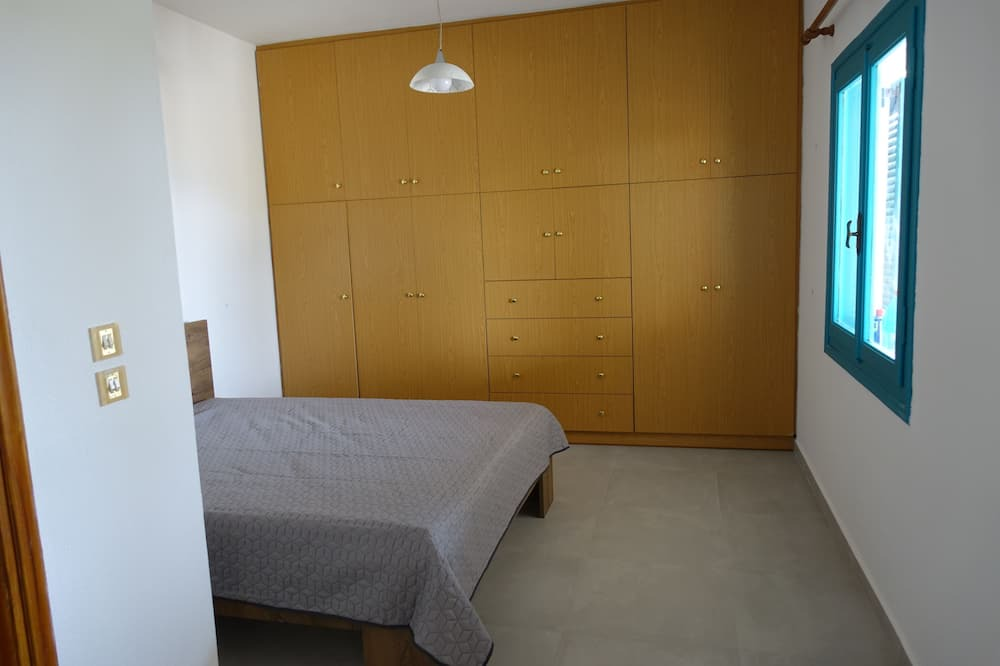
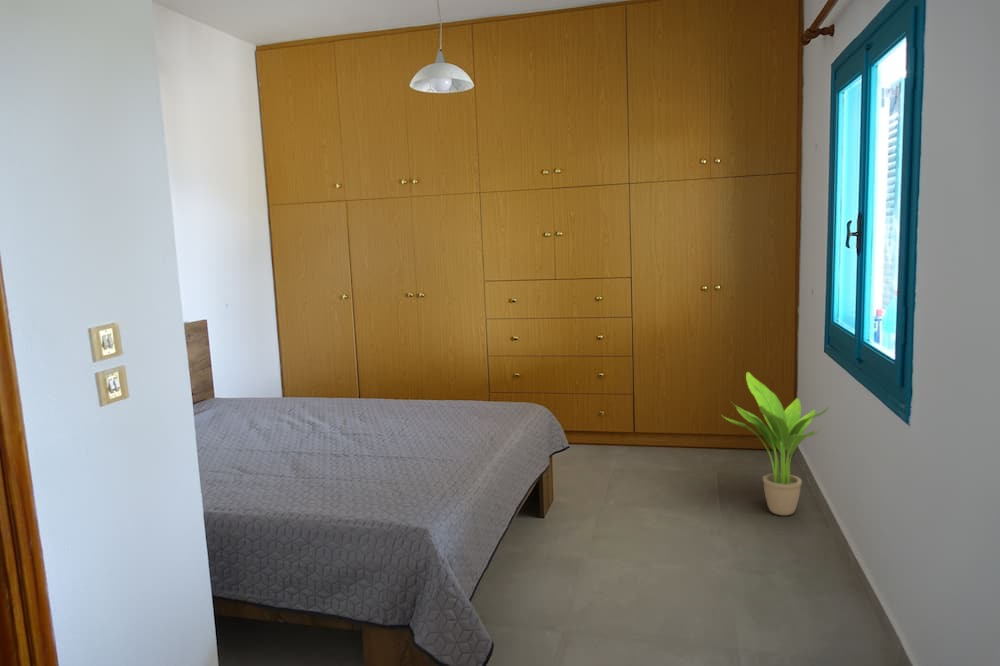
+ potted plant [721,371,830,516]
